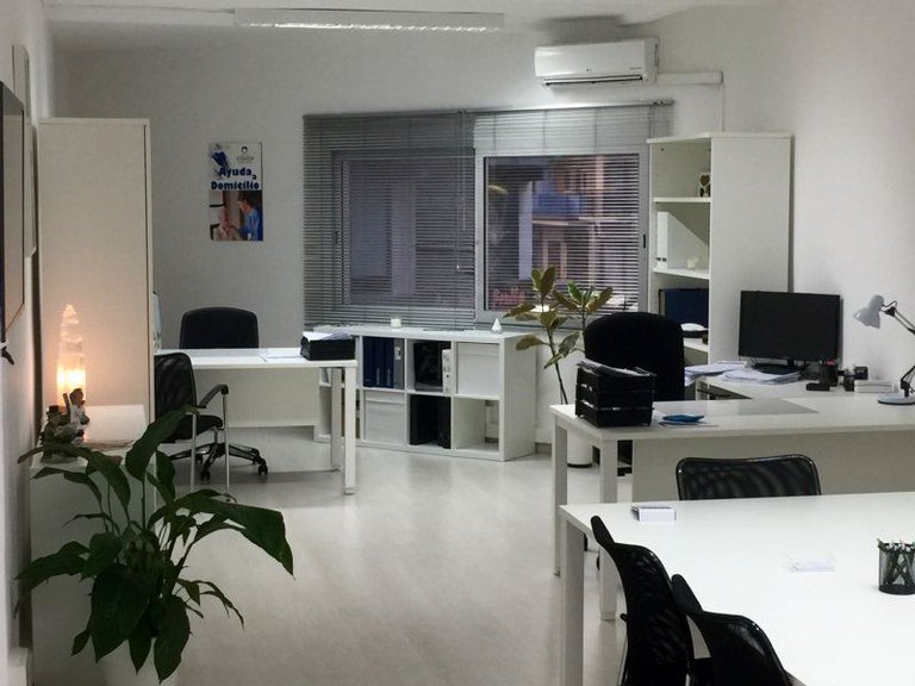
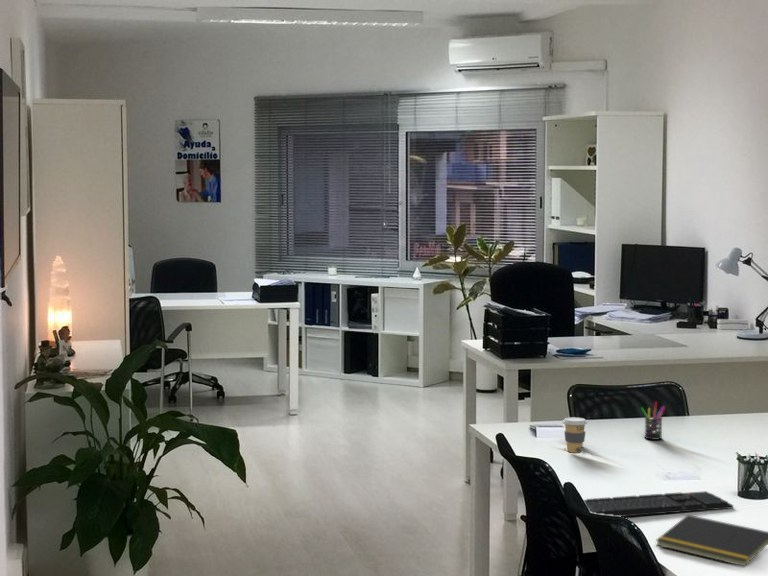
+ coffee cup [562,416,588,454]
+ pen holder [640,401,666,441]
+ notepad [655,514,768,567]
+ keyboard [582,490,734,518]
